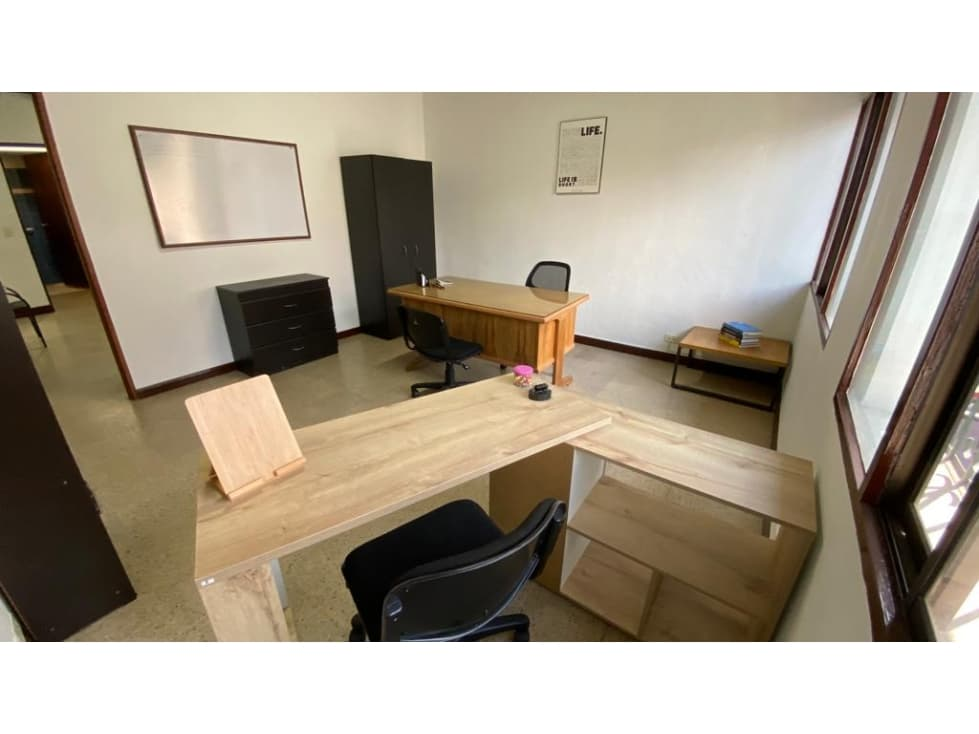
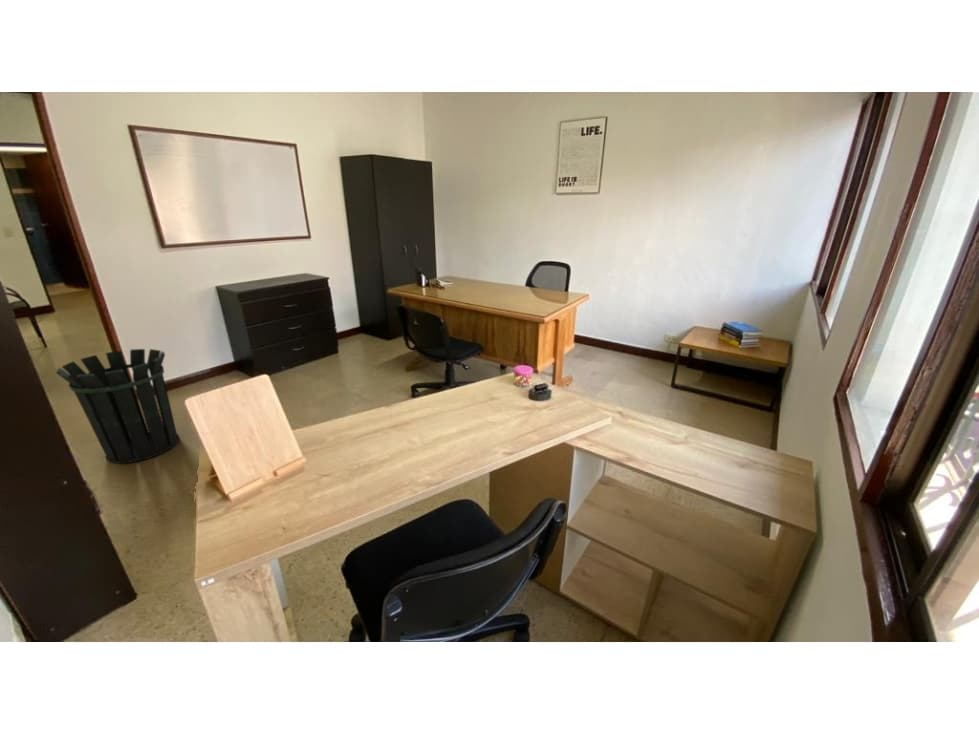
+ waste bin [55,348,180,465]
